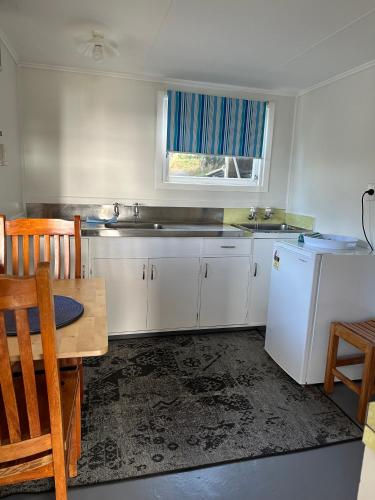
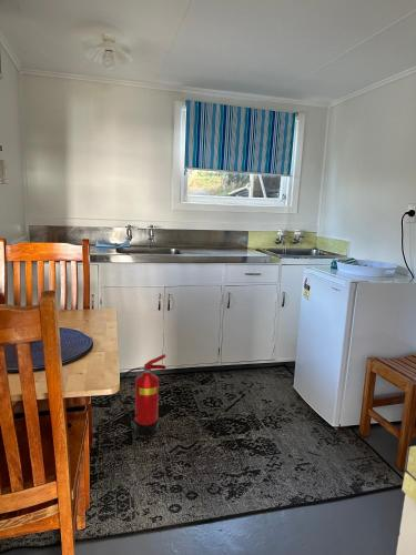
+ fire extinguisher [116,353,166,436]
